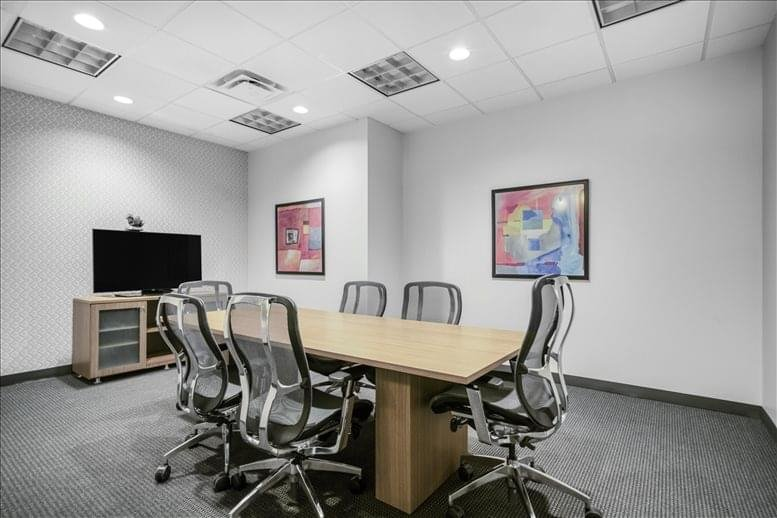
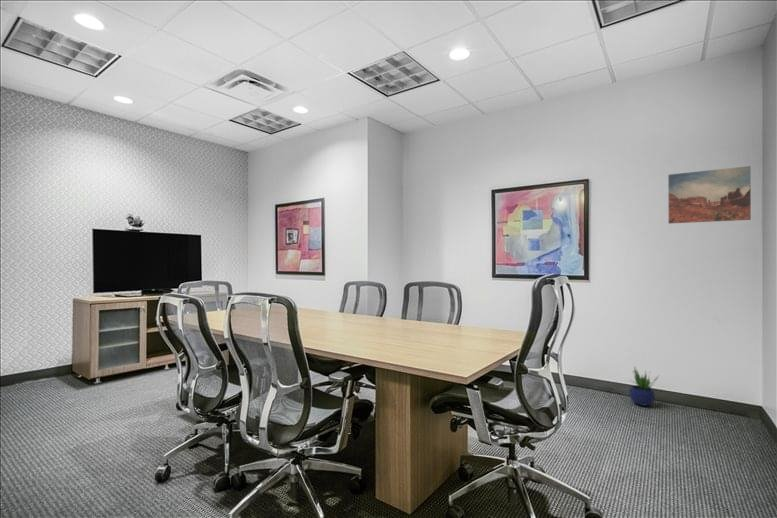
+ wall art [667,165,752,225]
+ potted plant [628,364,660,407]
